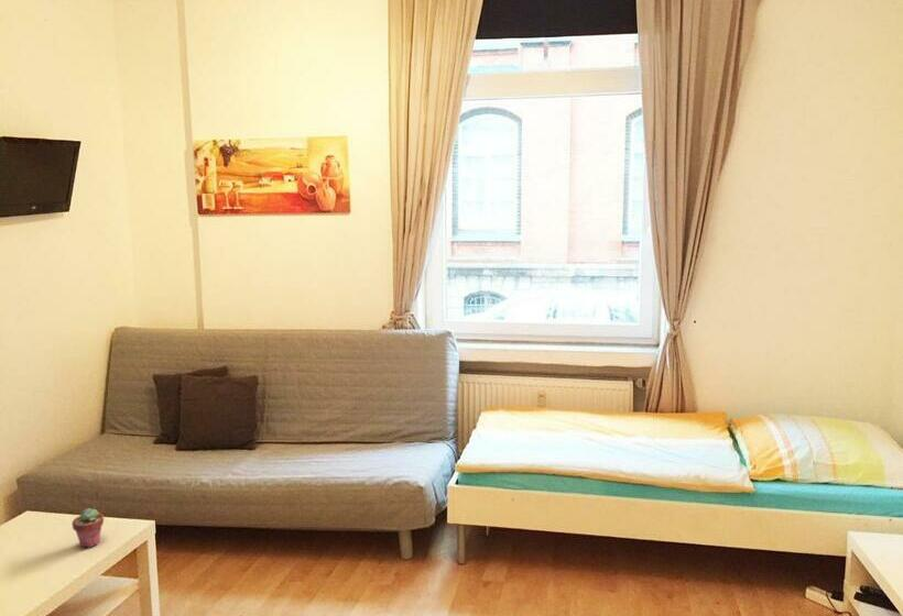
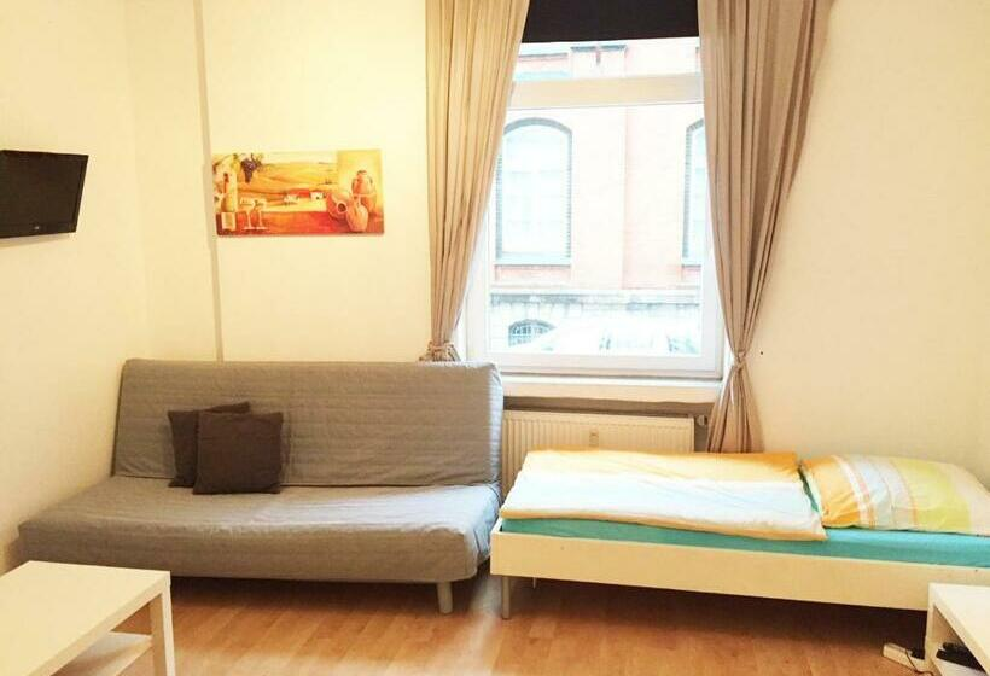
- potted succulent [70,507,105,549]
